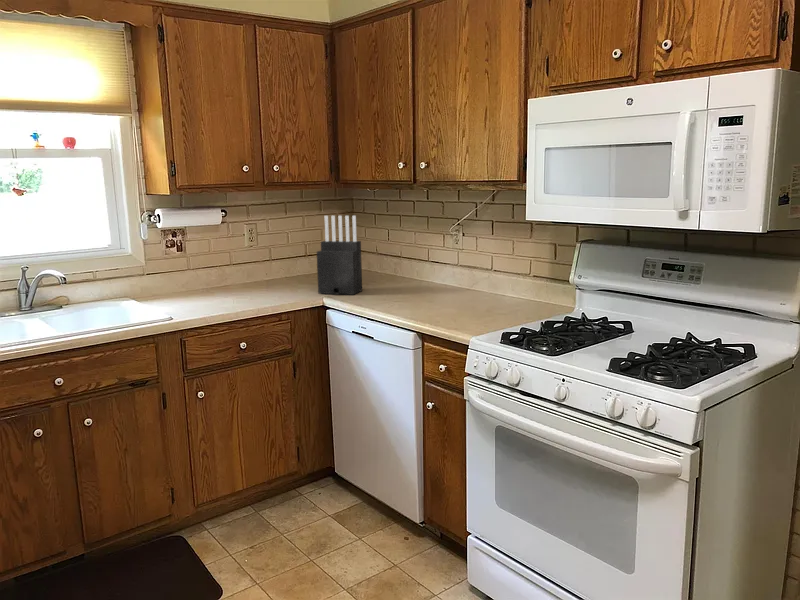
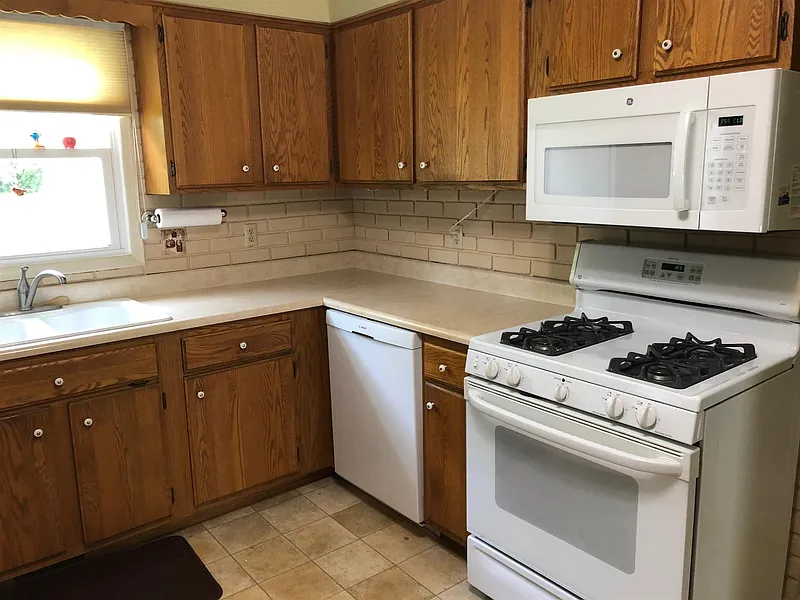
- knife block [316,215,363,296]
